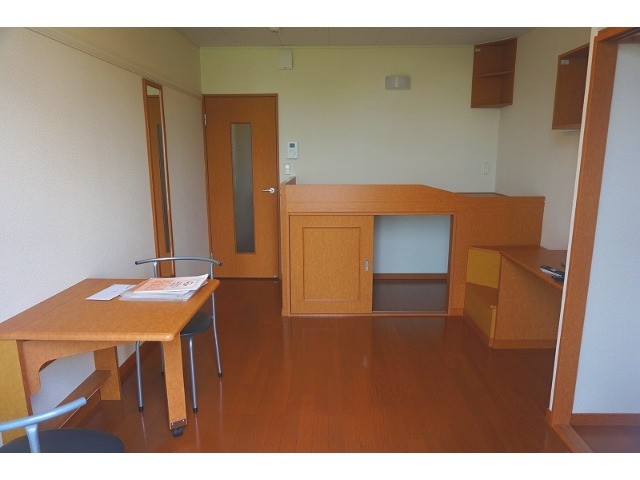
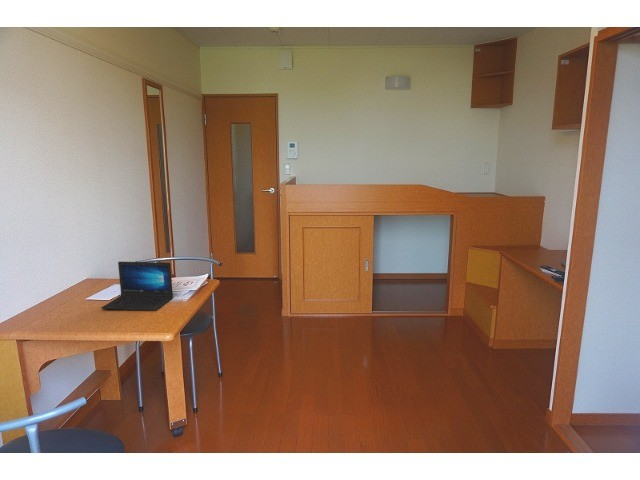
+ laptop [100,261,174,312]
